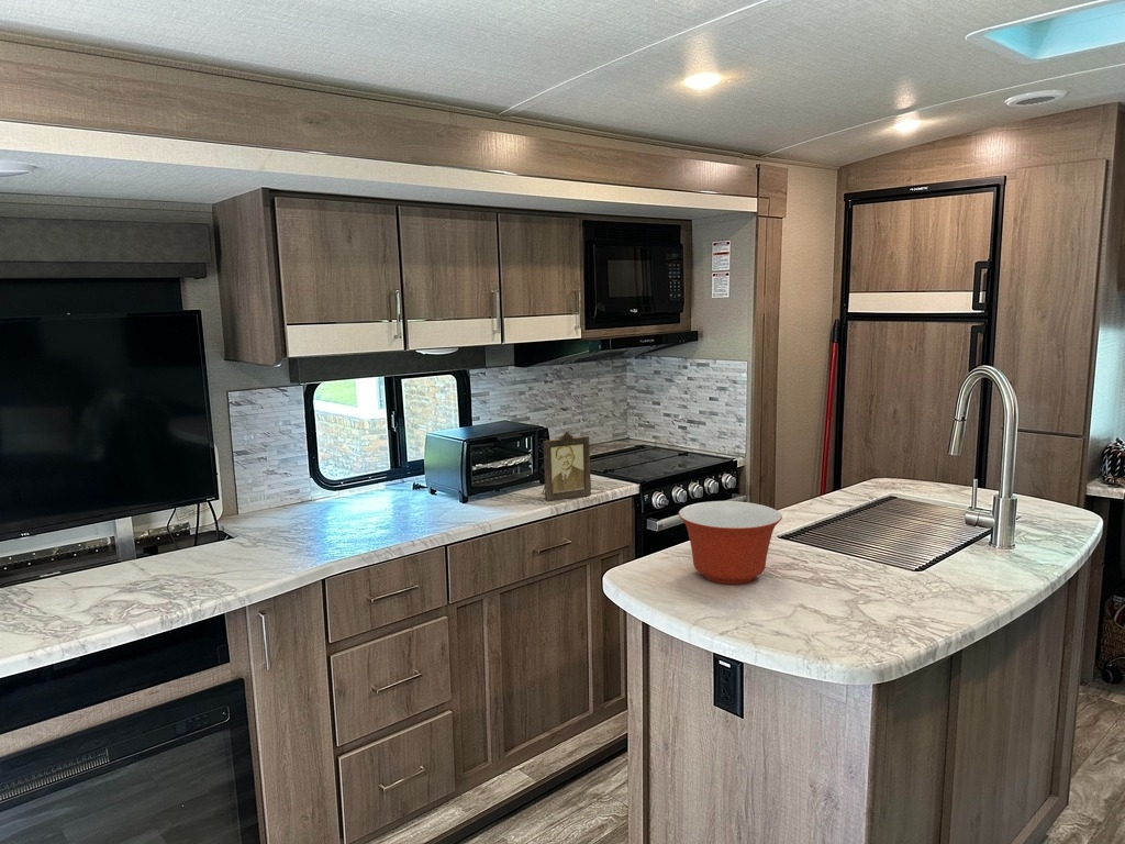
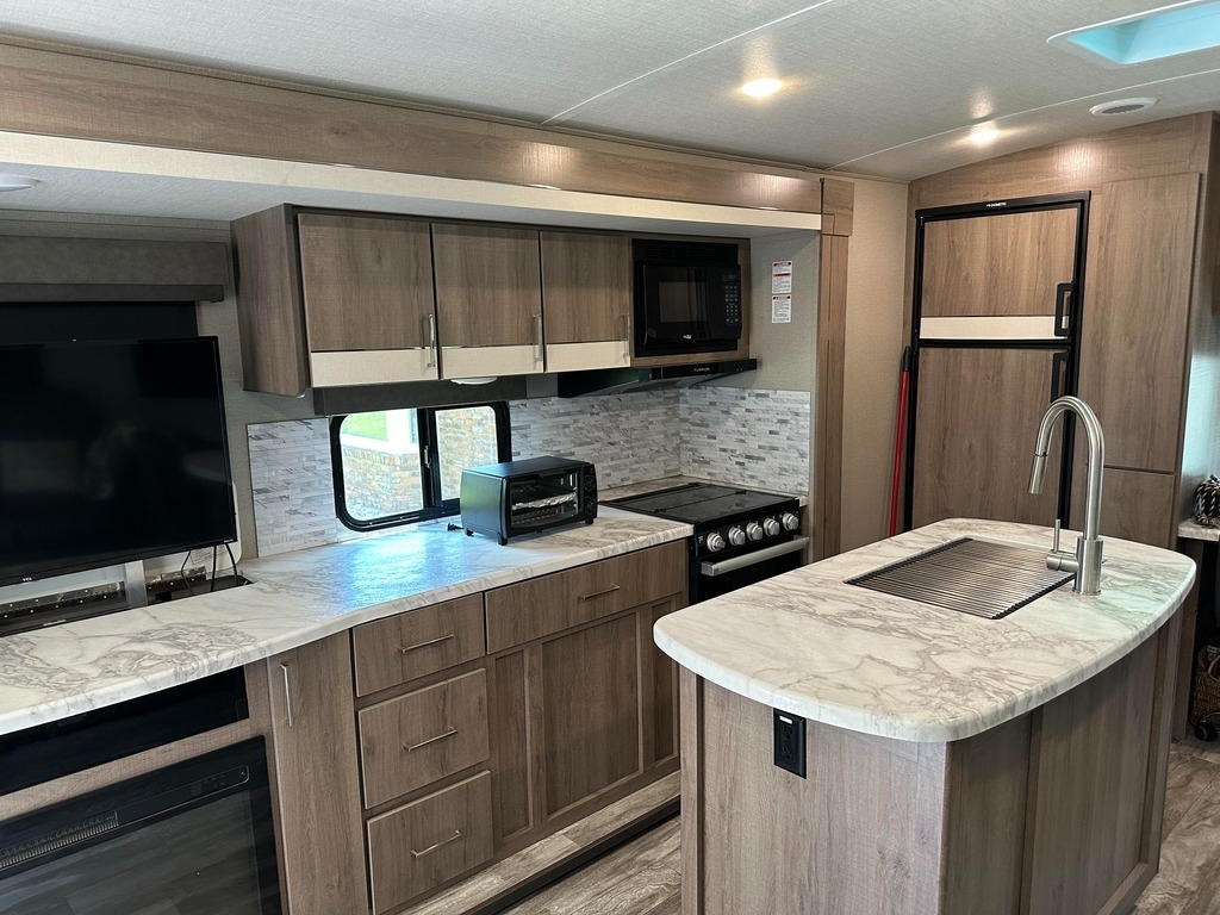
- mixing bowl [678,500,783,585]
- photo frame [542,431,592,502]
